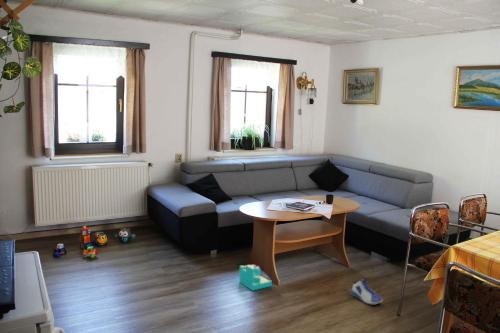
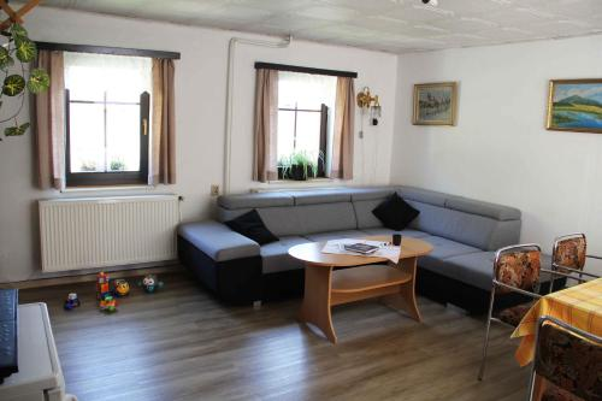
- toy blocks [238,264,273,292]
- sneaker [349,277,384,305]
